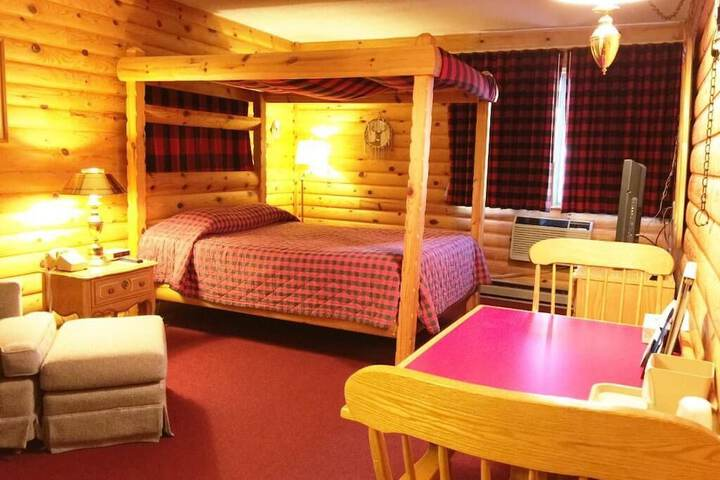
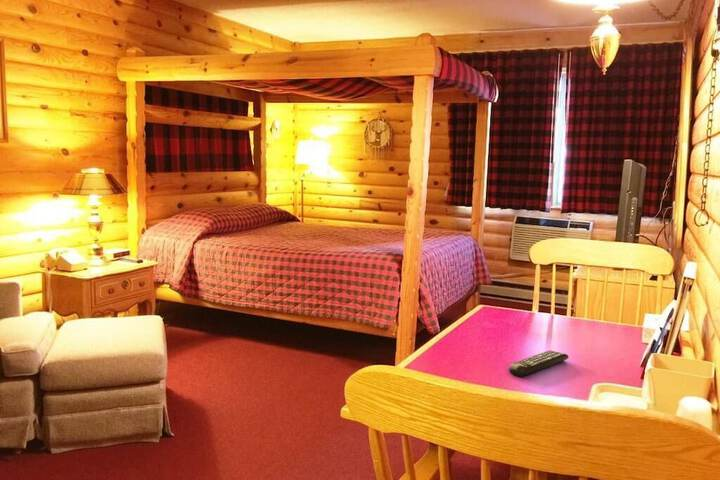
+ remote control [508,349,569,378]
